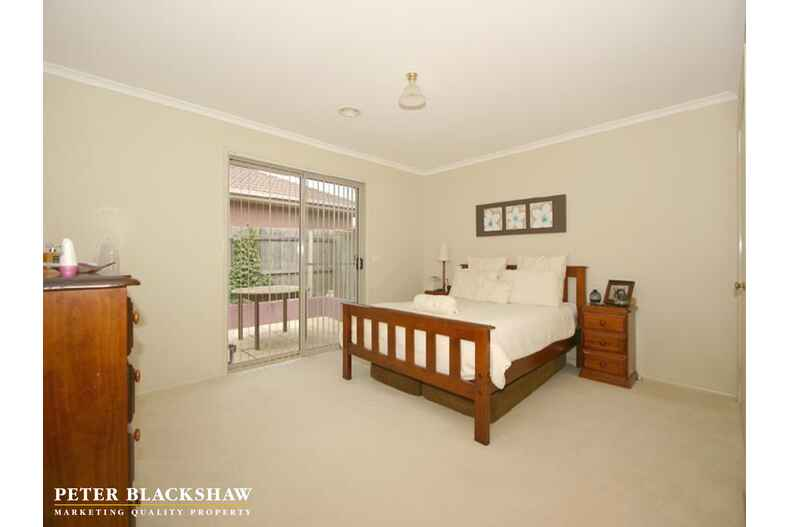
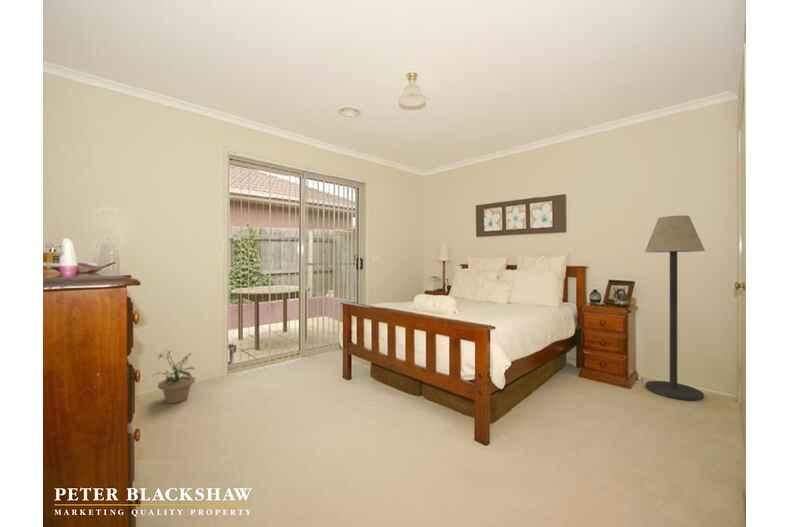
+ floor lamp [644,215,706,401]
+ potted plant [151,350,196,404]
